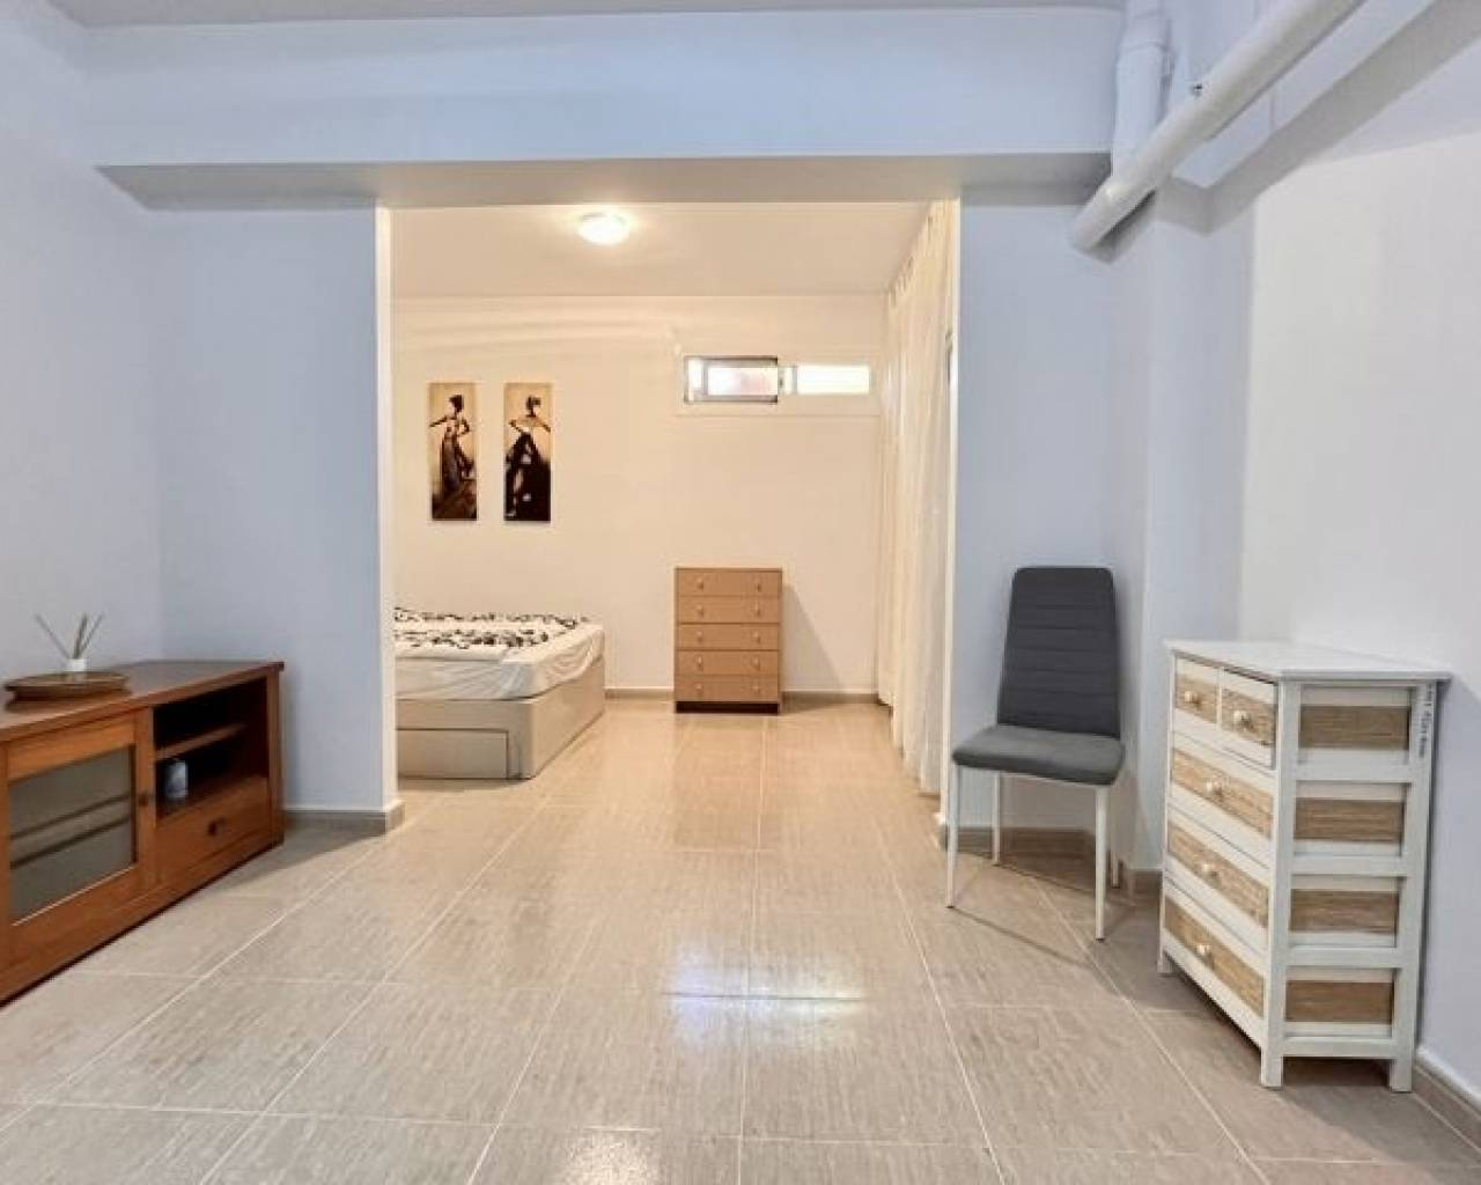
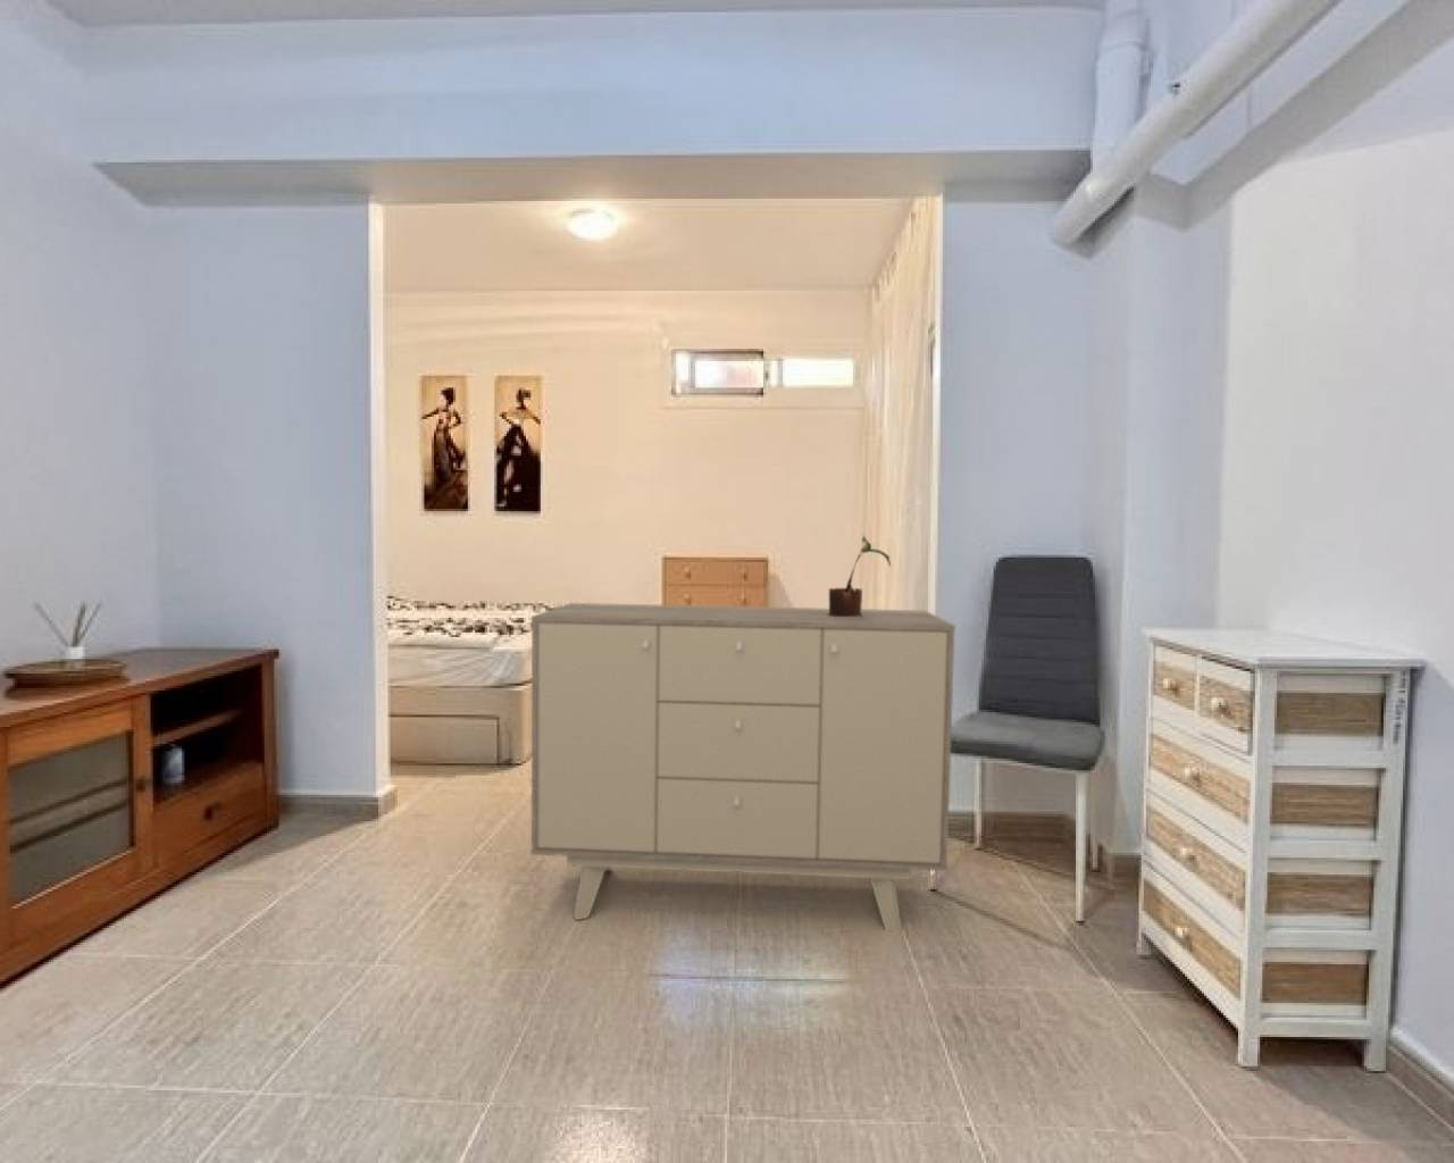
+ sideboard [529,602,957,935]
+ potted plant [827,534,891,617]
